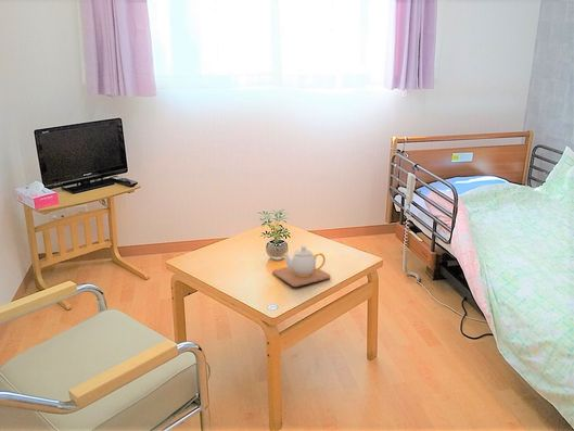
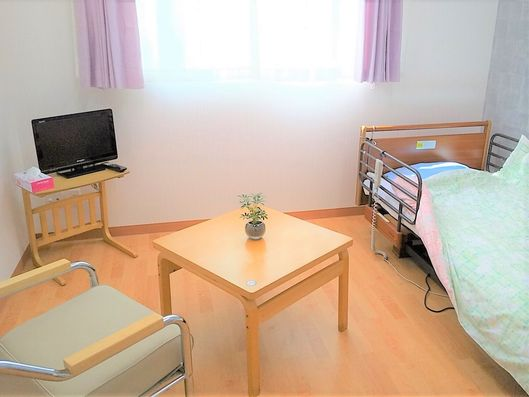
- teapot [271,244,331,288]
